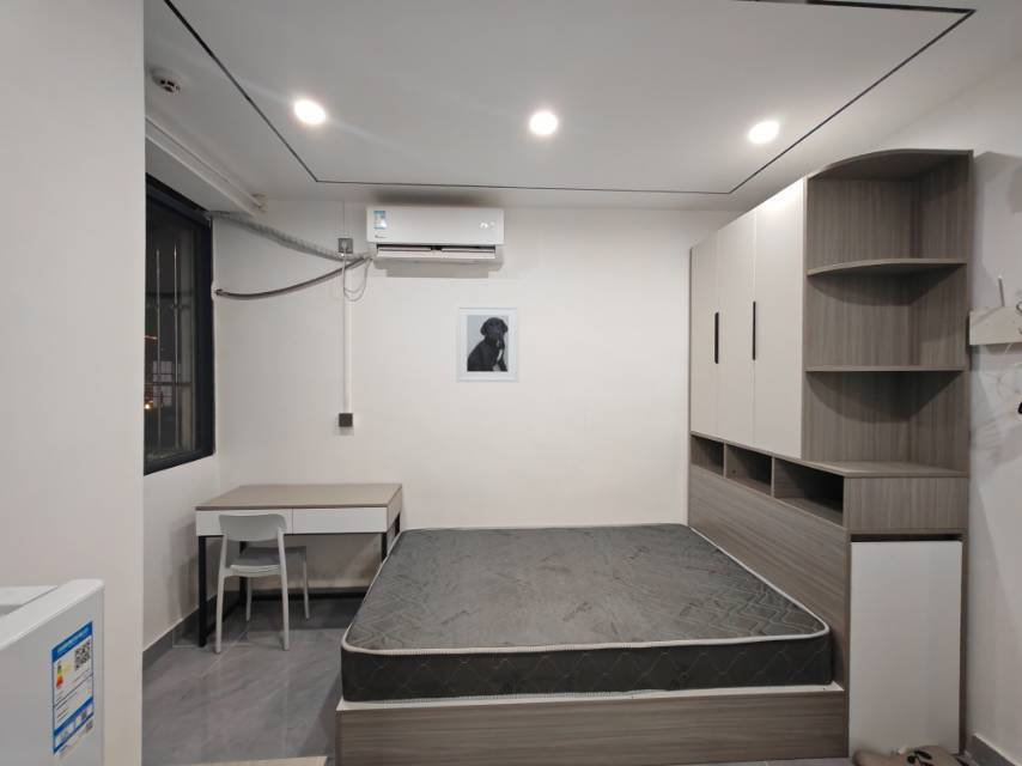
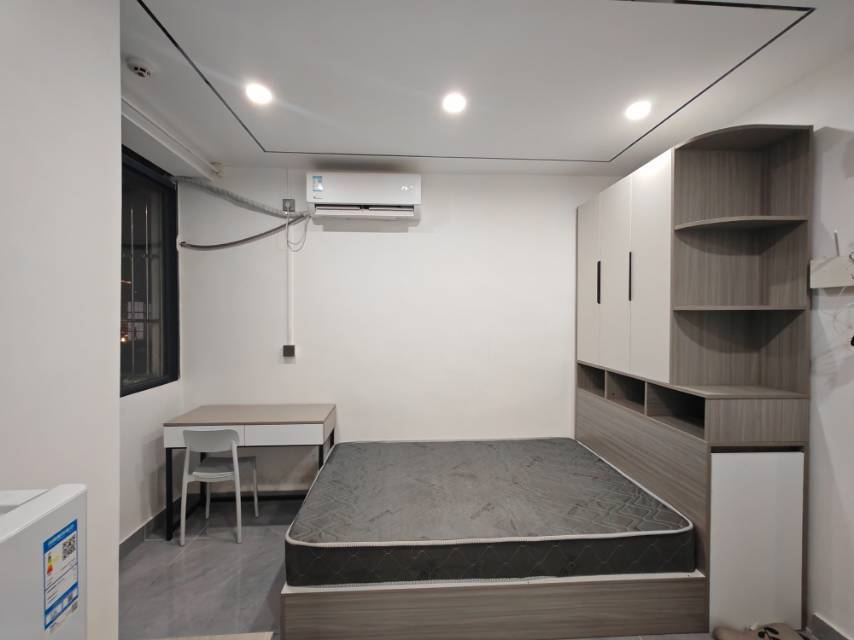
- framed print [455,303,519,383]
